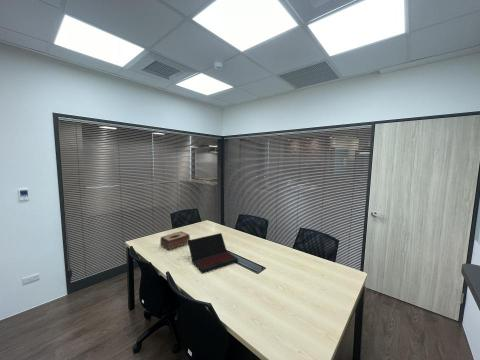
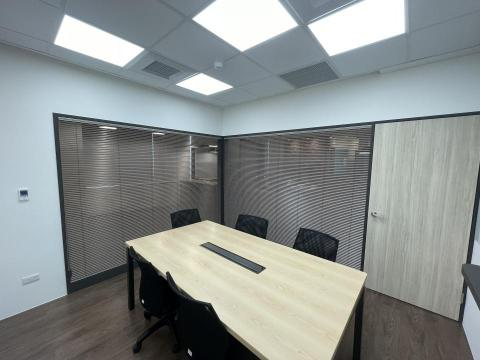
- laptop [187,232,239,274]
- tissue box [159,230,191,252]
